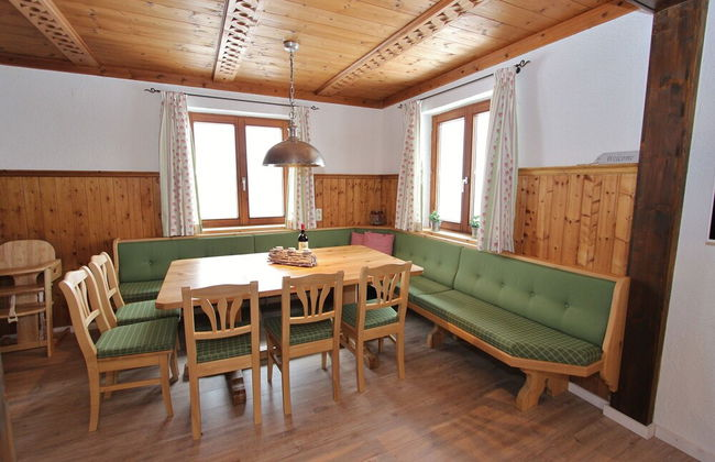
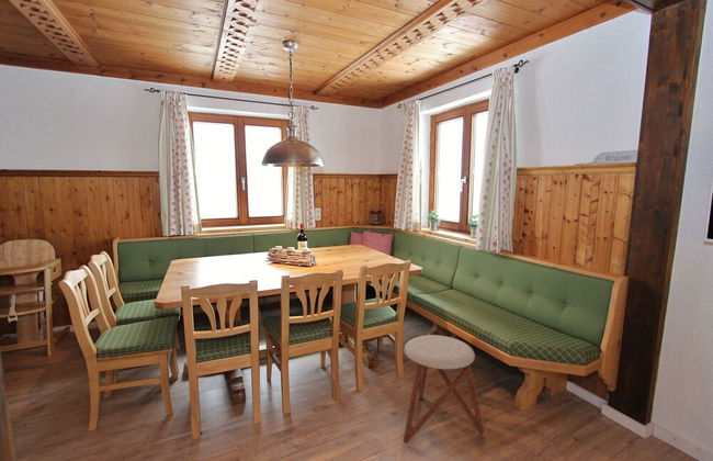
+ stool [403,334,485,445]
